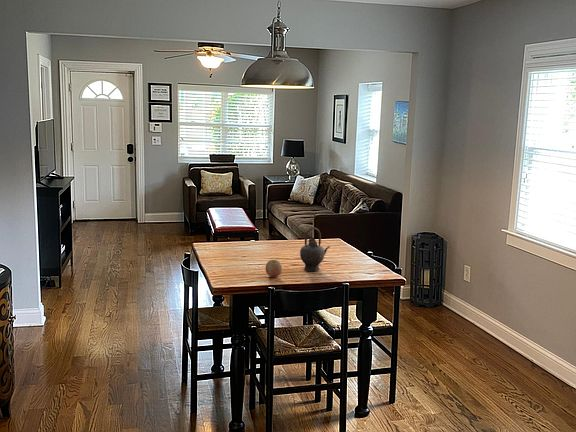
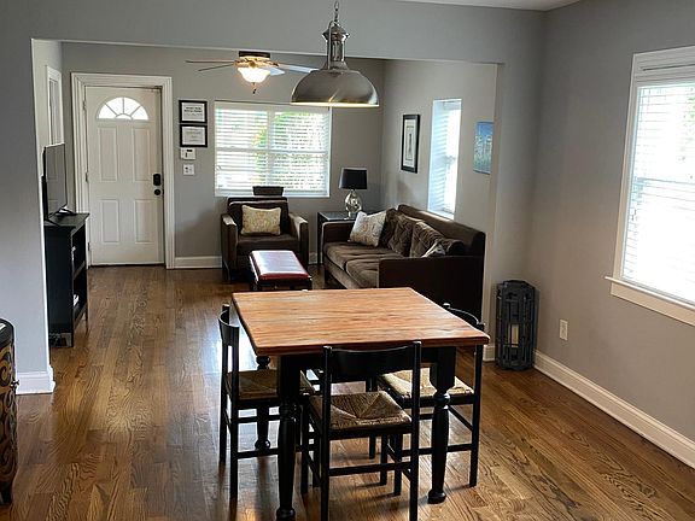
- fruit [265,259,283,278]
- teapot [299,227,331,272]
